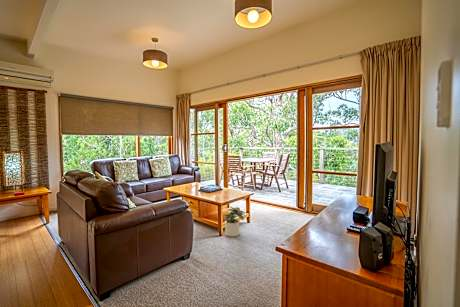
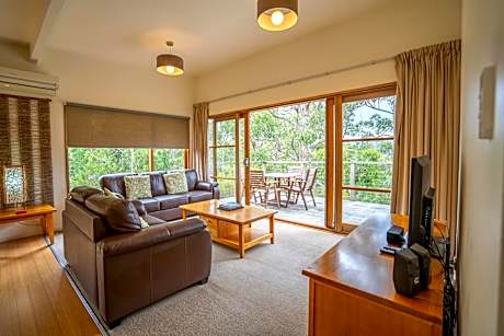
- potted plant [222,205,246,238]
